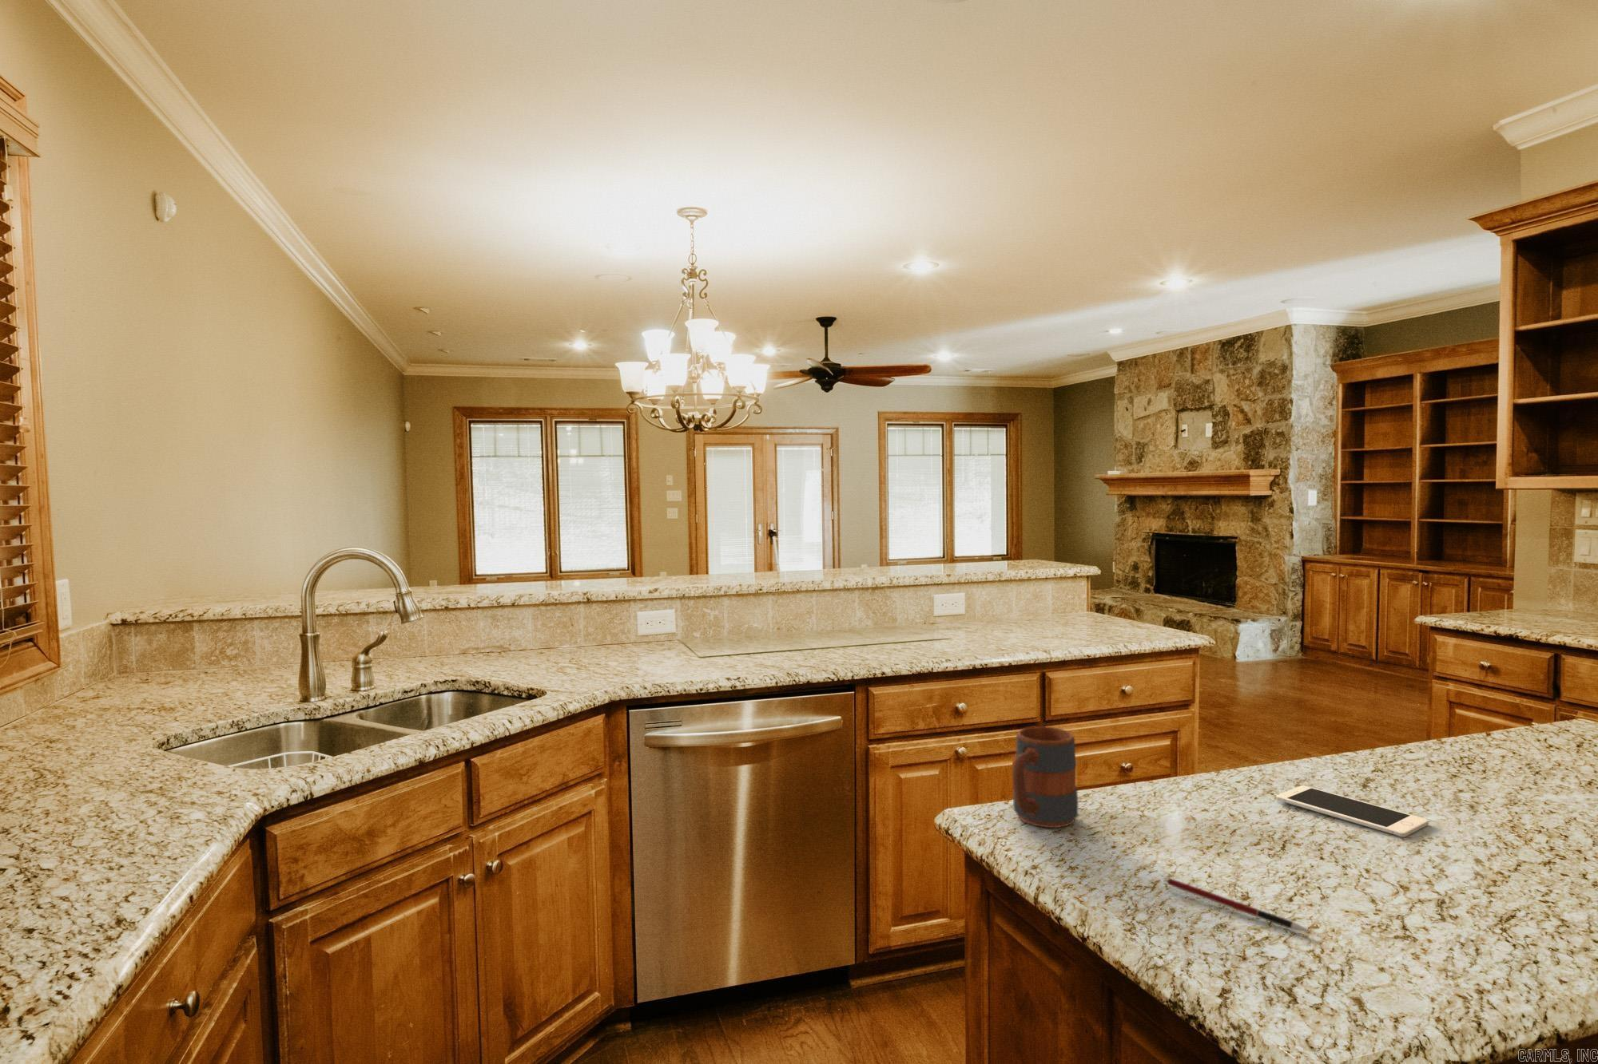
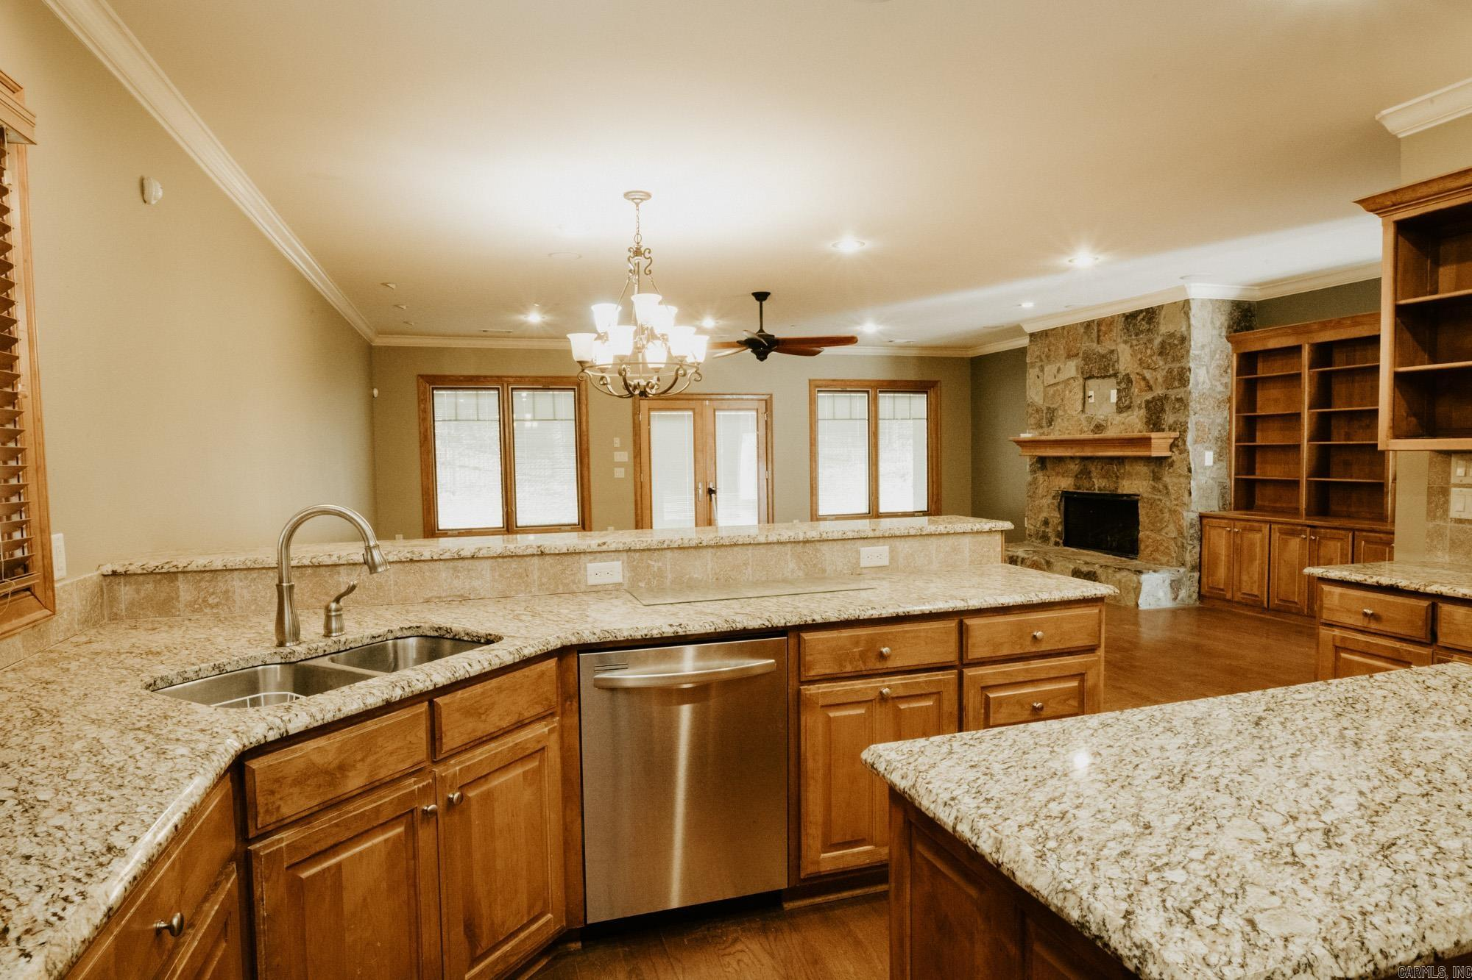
- mug [1011,726,1079,829]
- pen [1162,878,1312,933]
- cell phone [1275,785,1429,838]
